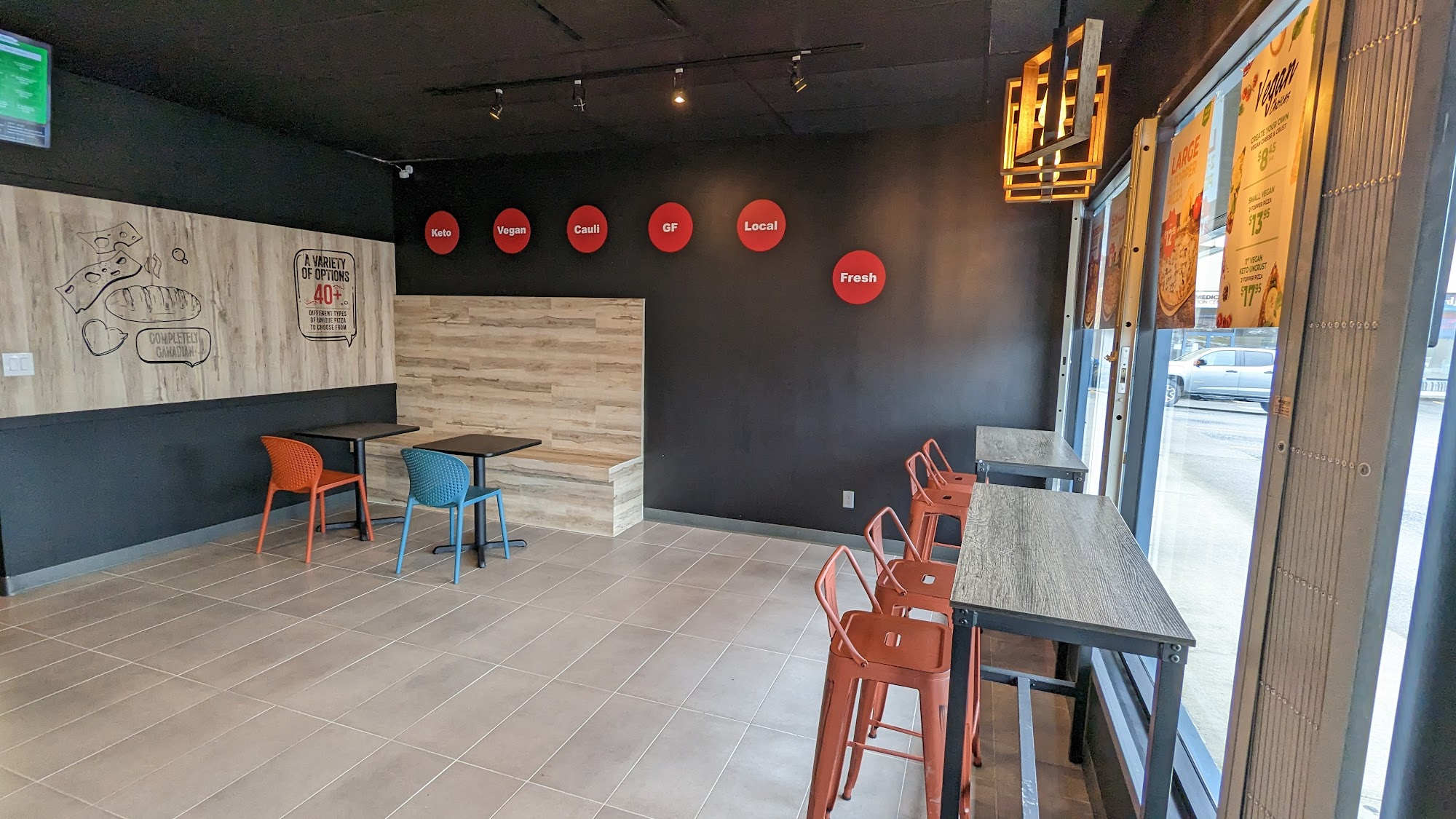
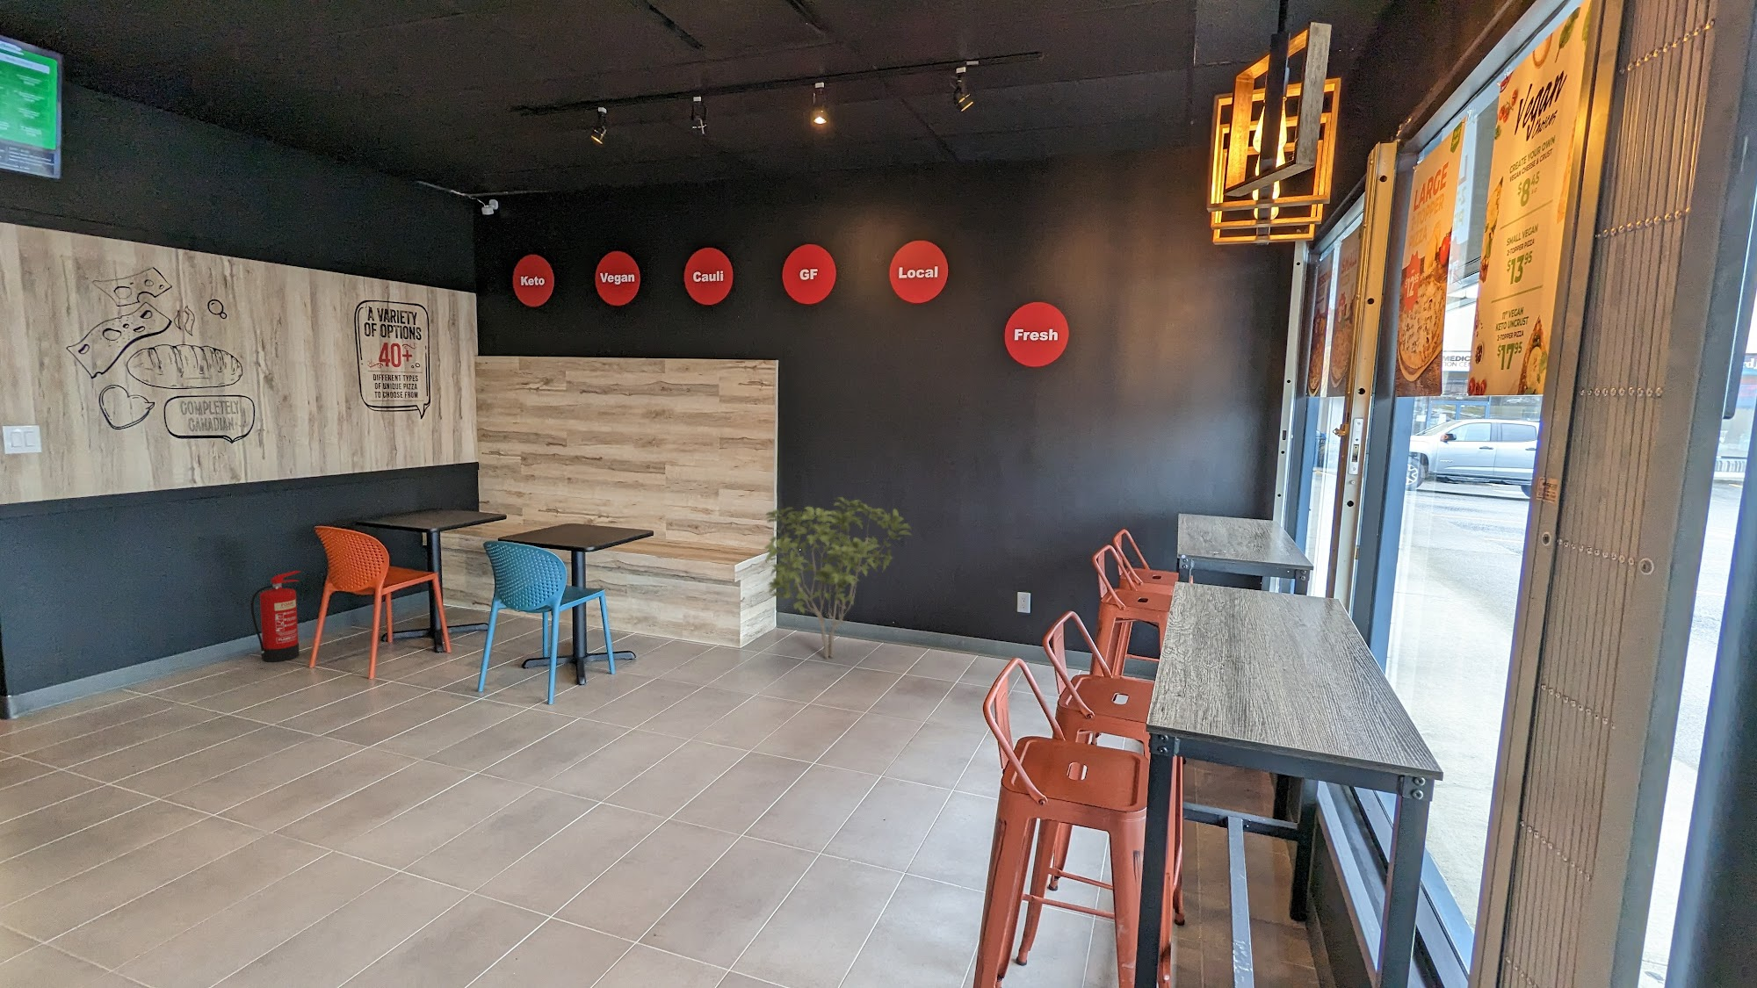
+ shrub [764,496,913,660]
+ fire extinguisher [250,569,300,663]
